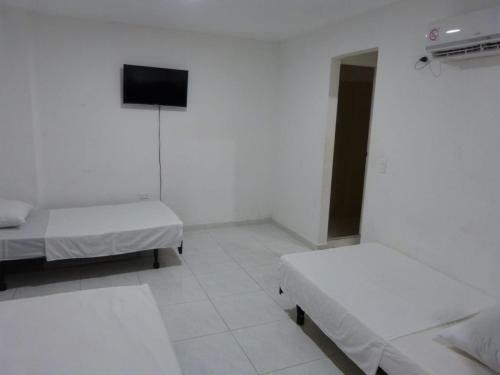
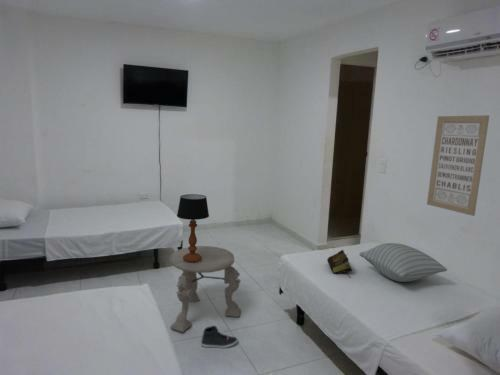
+ pillow [358,242,448,283]
+ book [326,249,353,278]
+ wall art [426,114,490,217]
+ table lamp [176,193,210,263]
+ side table [169,245,242,334]
+ sneaker [200,325,239,349]
